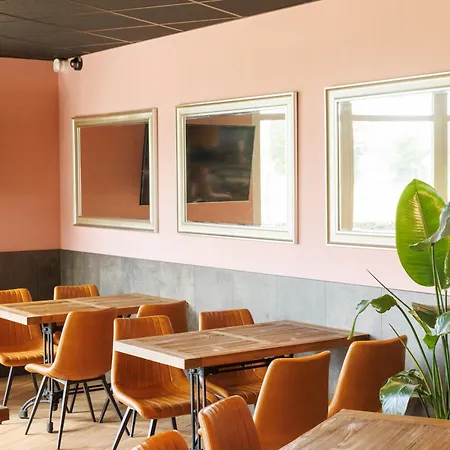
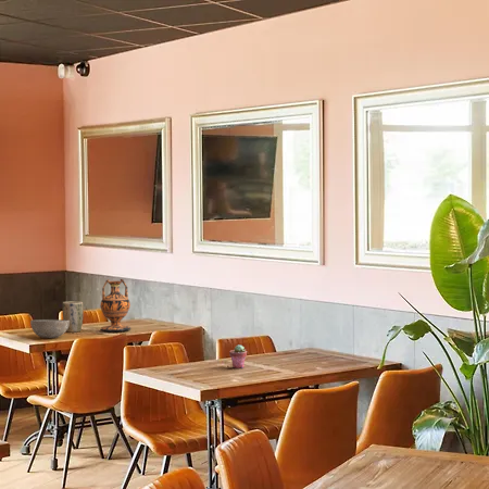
+ bowl [29,318,70,339]
+ plant pot [62,300,85,334]
+ potted succulent [228,344,248,369]
+ vase [99,278,131,333]
